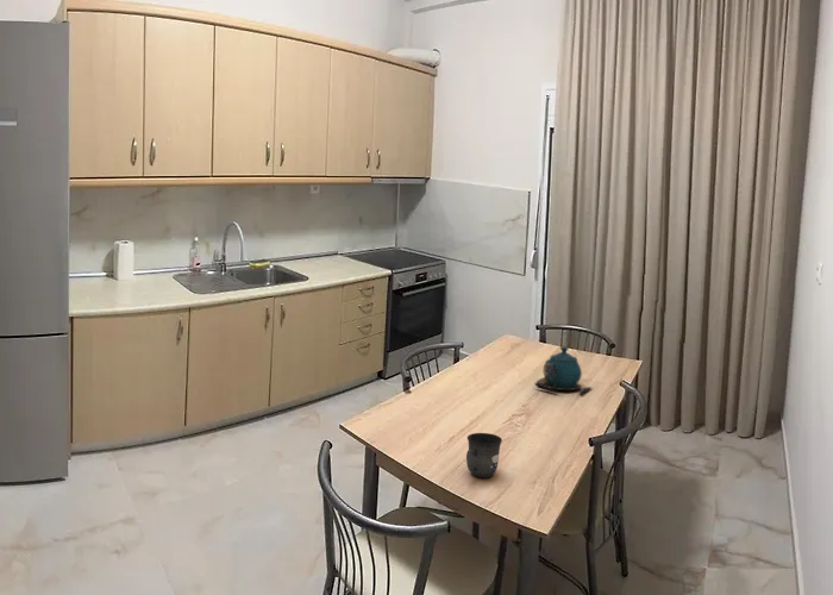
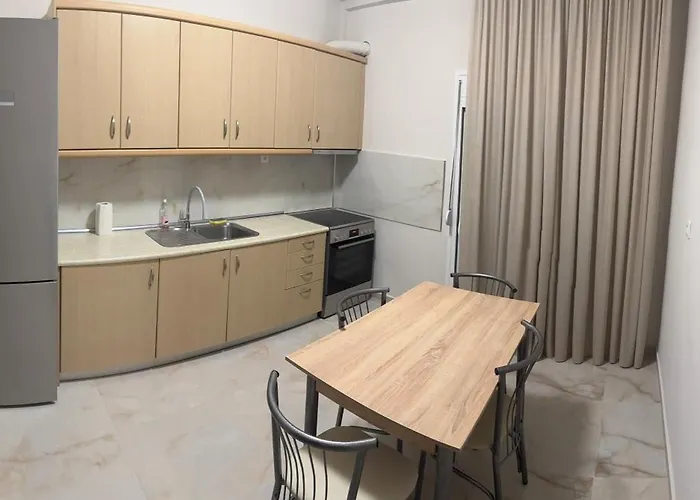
- teapot [533,345,594,394]
- mug [465,432,503,478]
